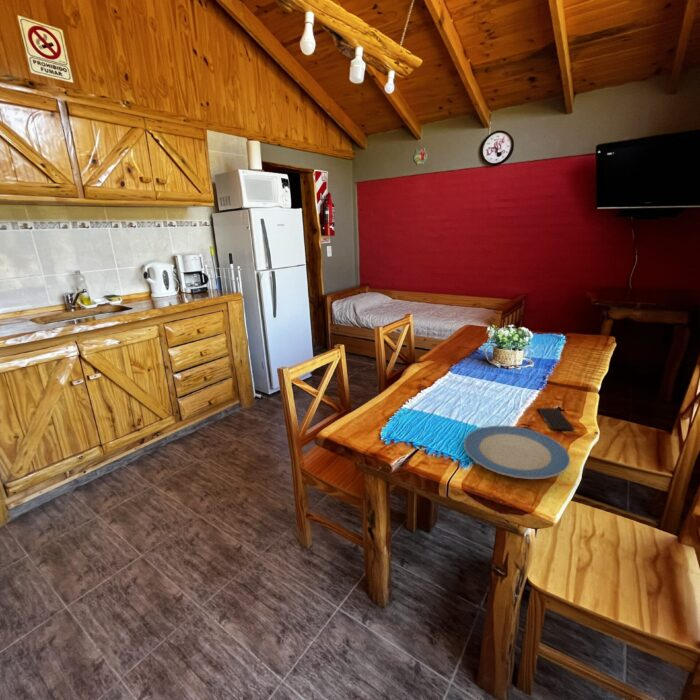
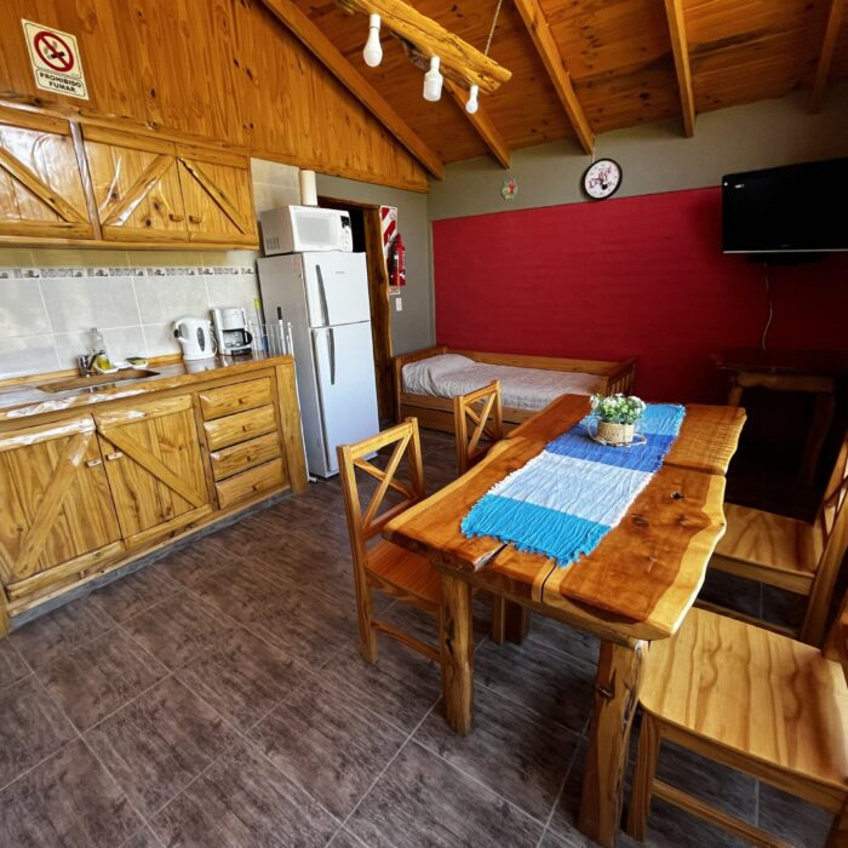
- plate [463,425,571,480]
- smartphone [536,407,576,431]
